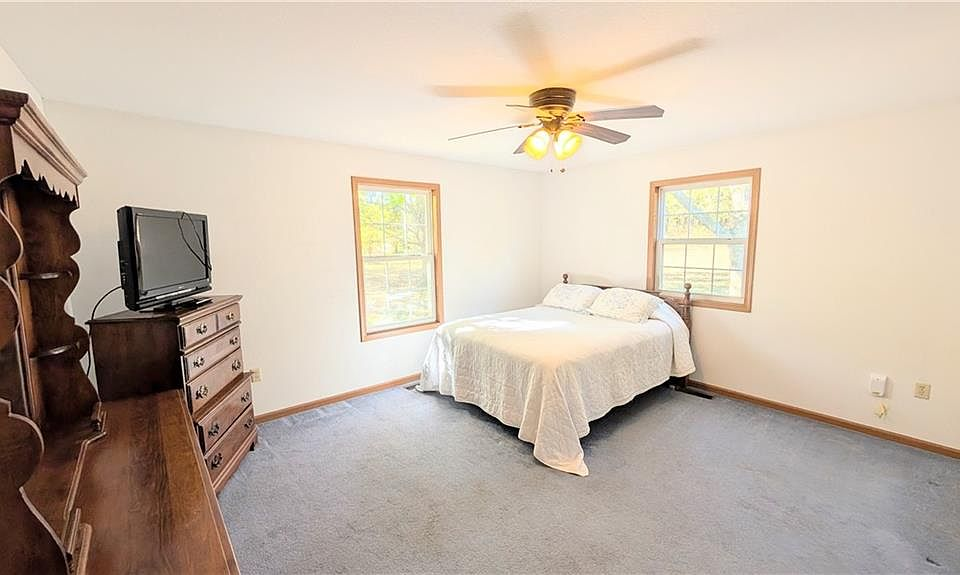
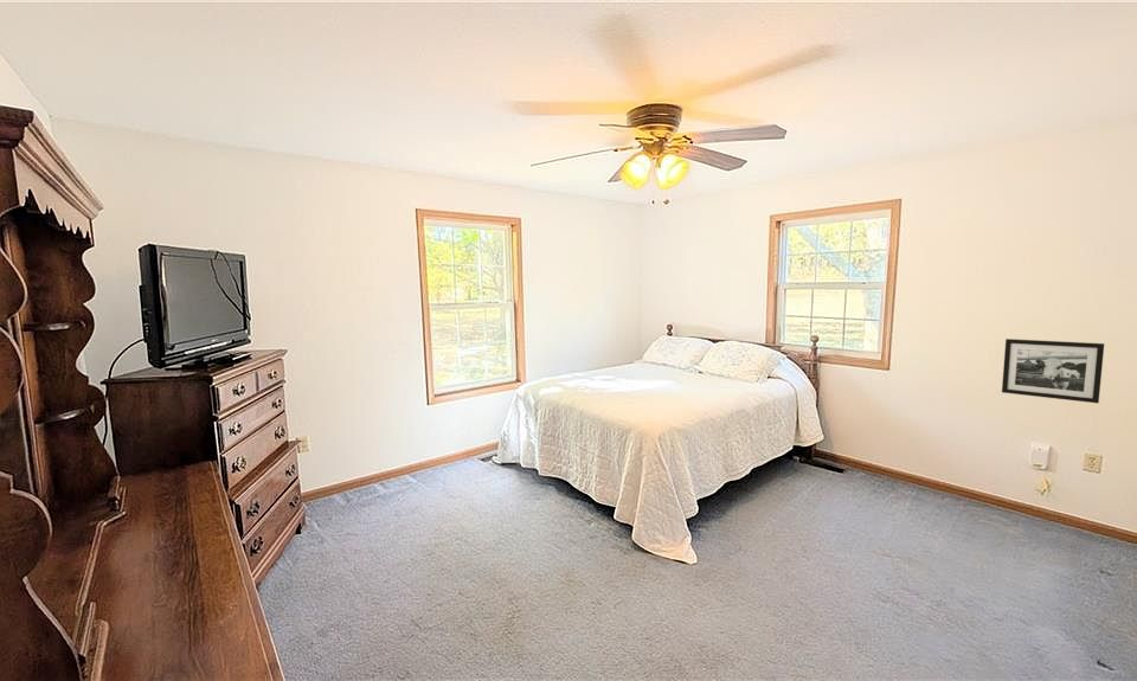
+ picture frame [1001,338,1105,404]
